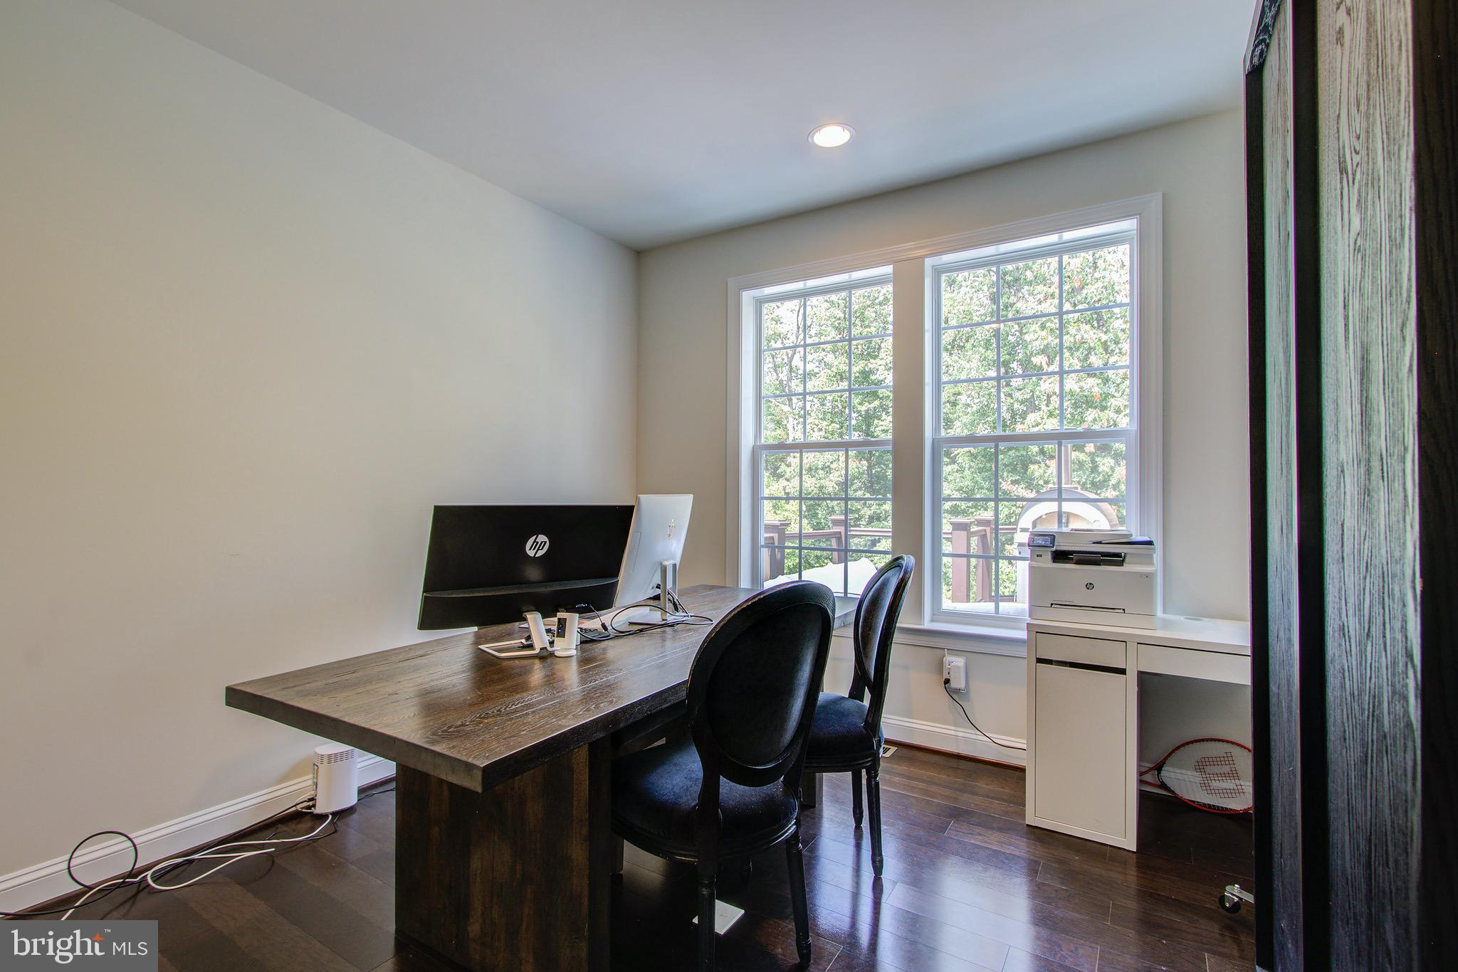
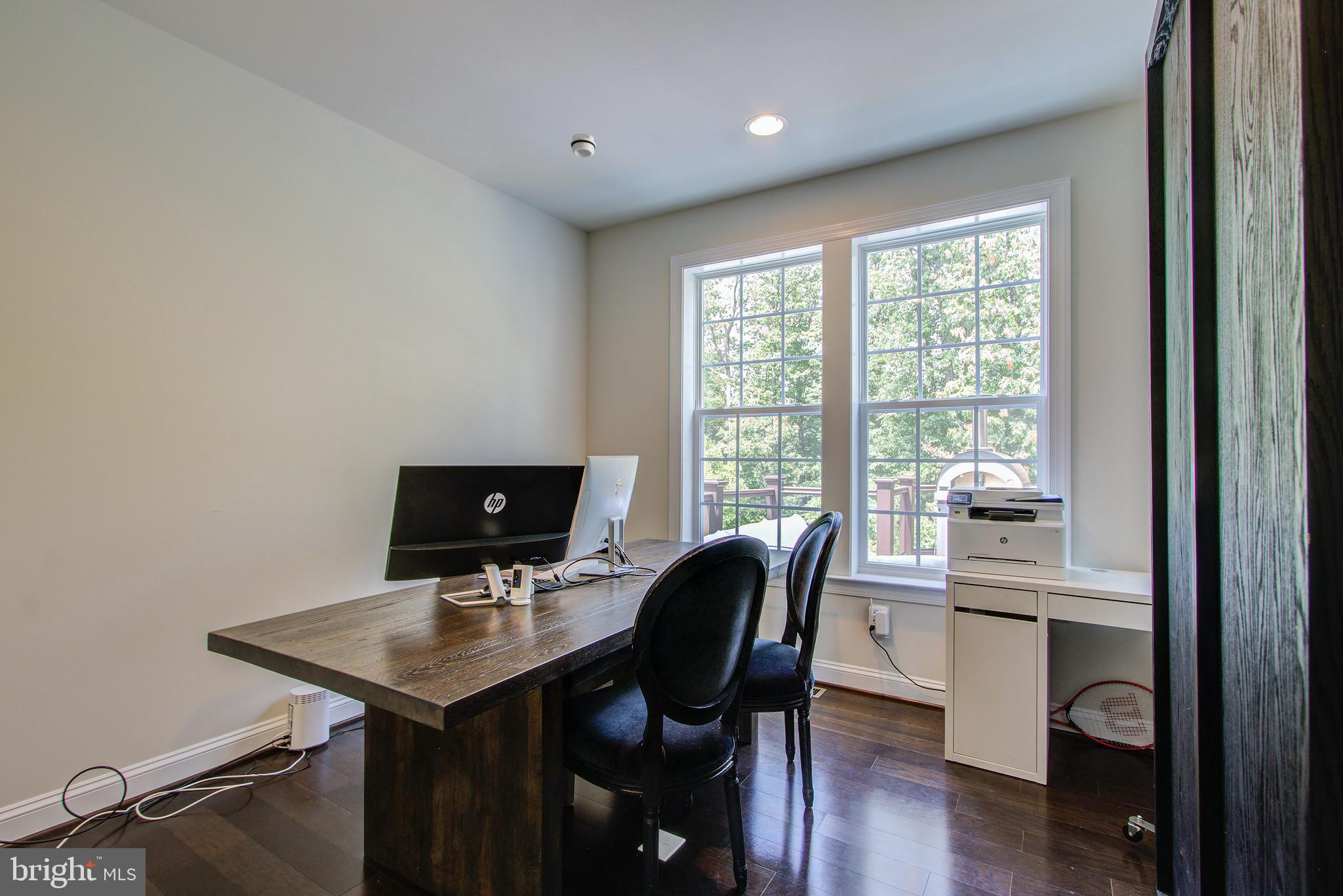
+ smoke detector [570,133,596,159]
